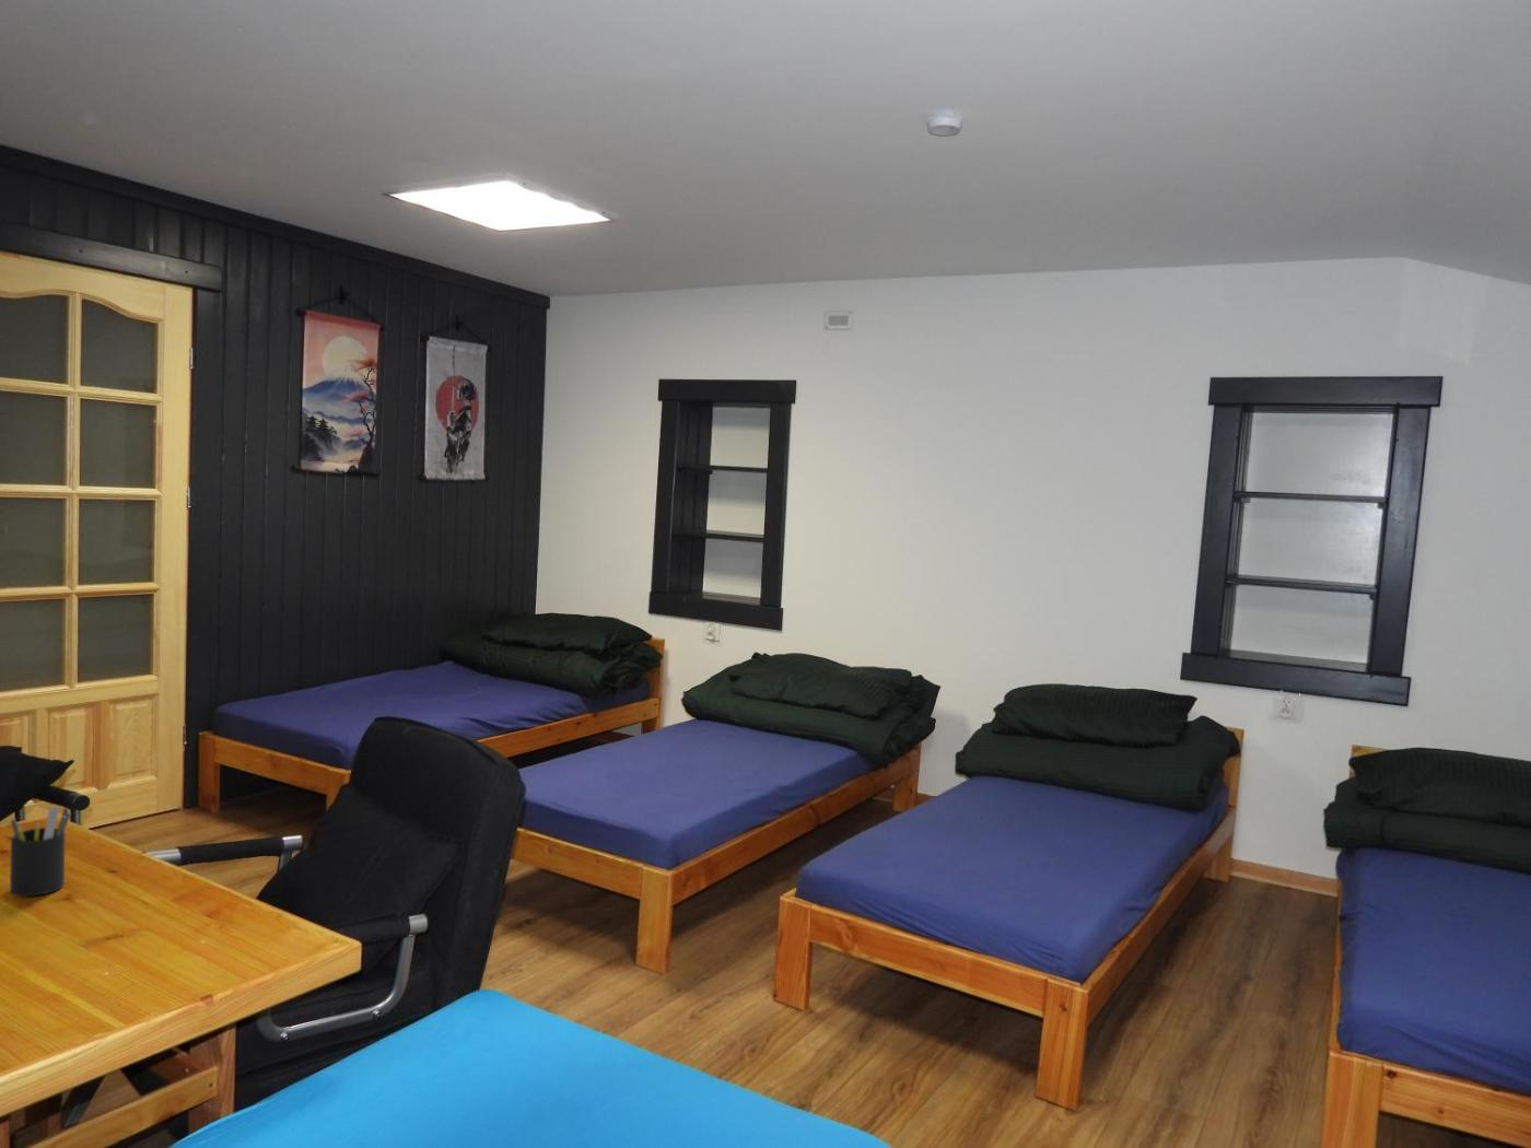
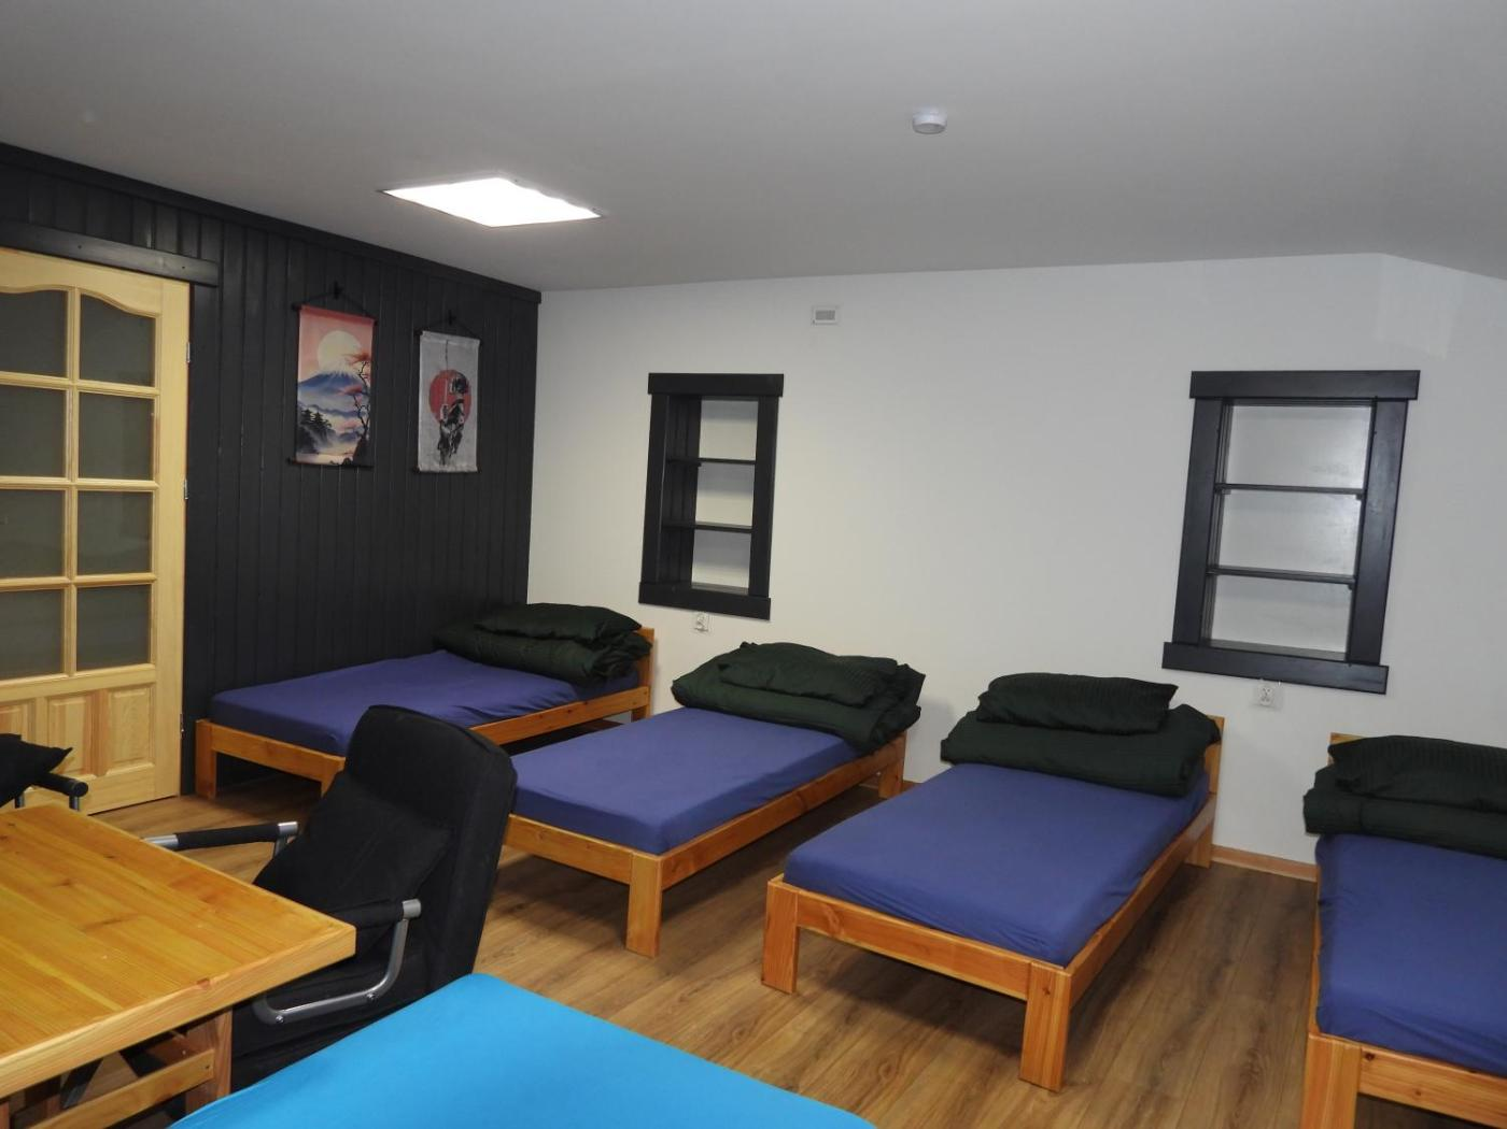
- pen holder [8,804,72,896]
